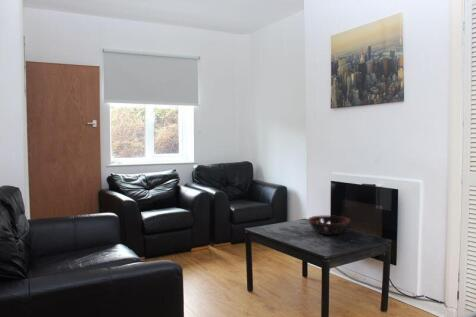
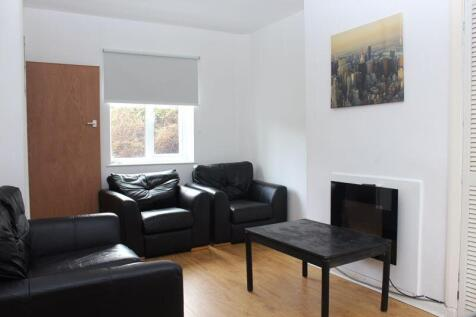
- decorative bowl [307,215,351,236]
